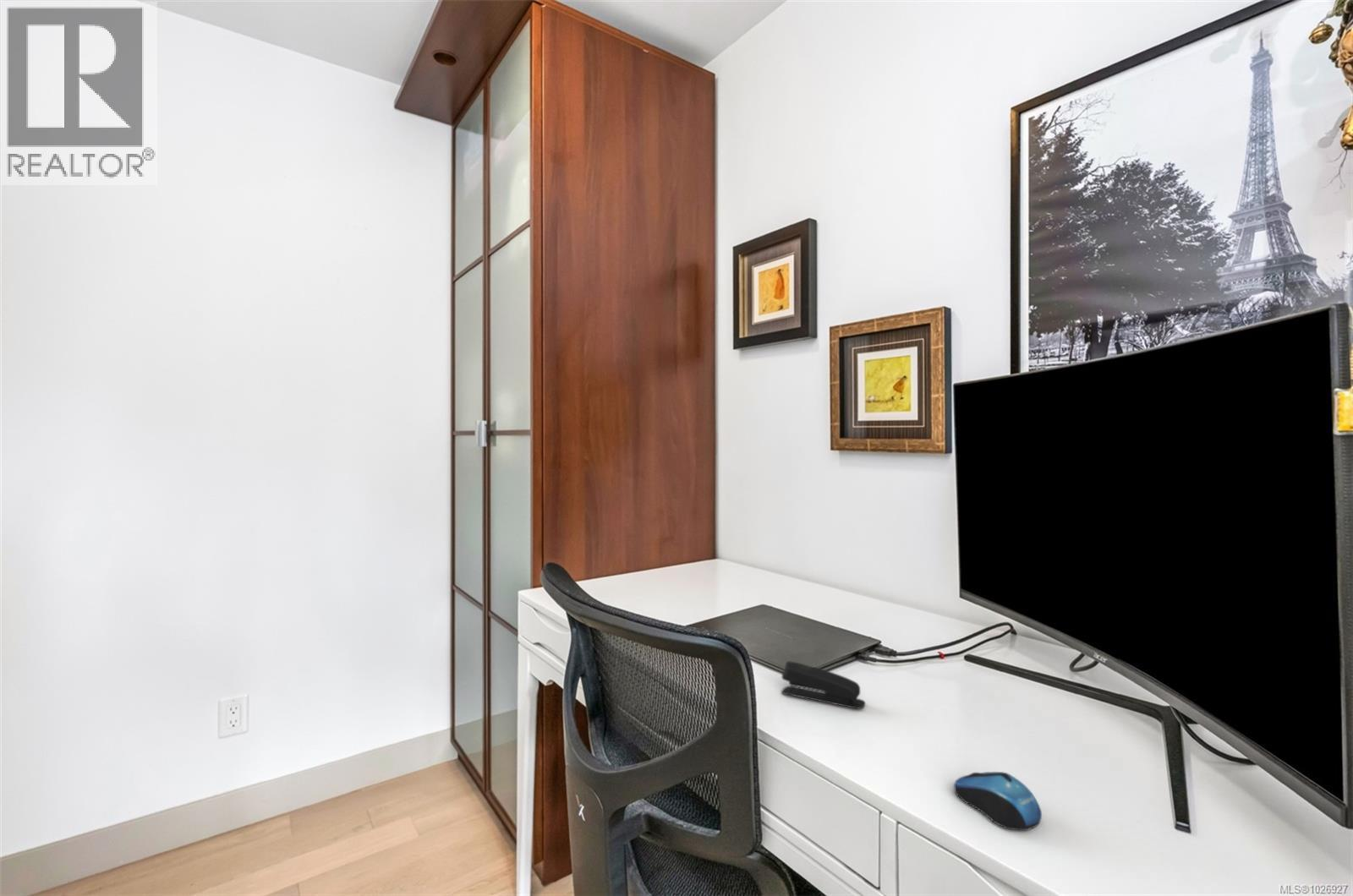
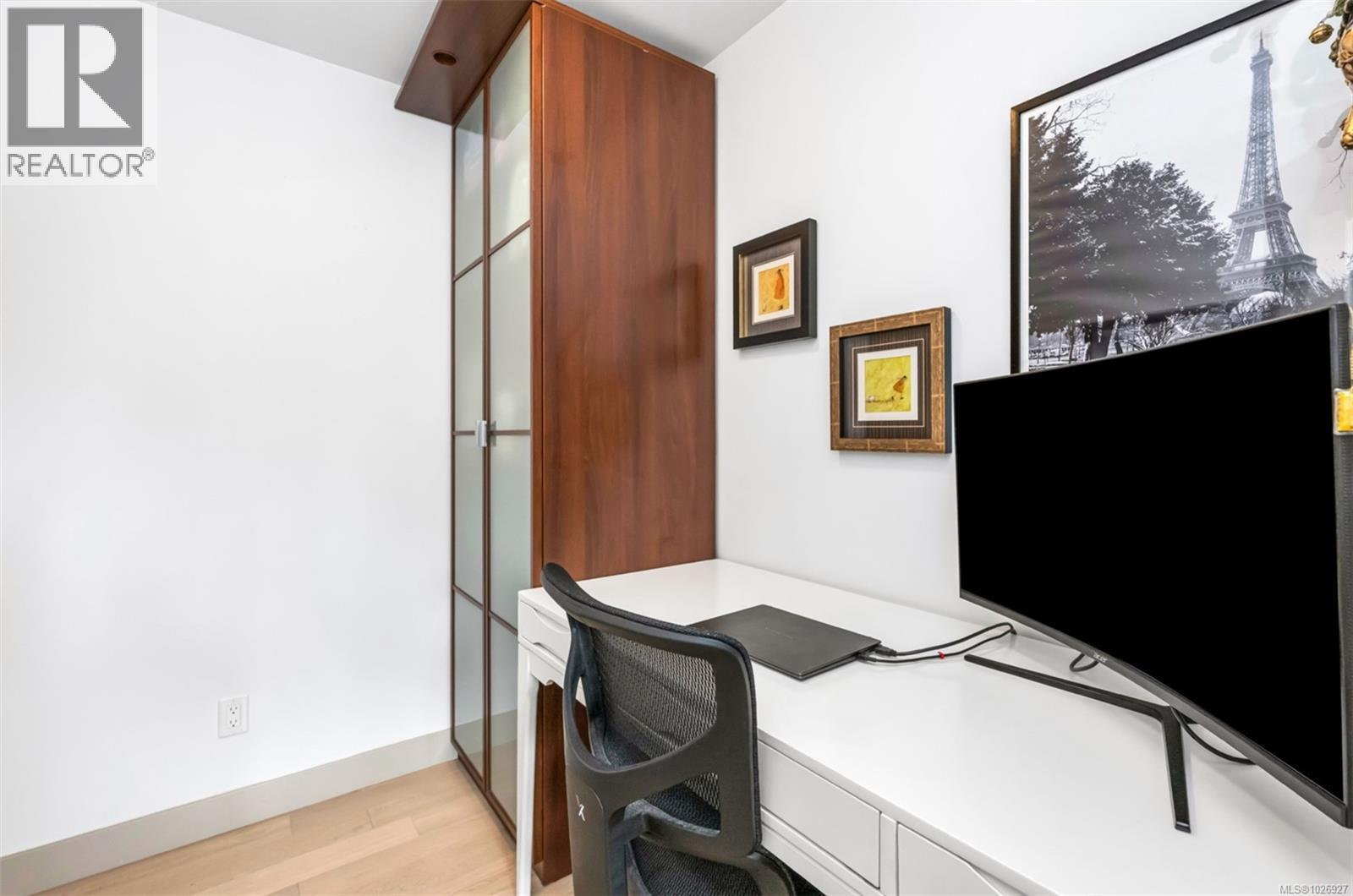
- computer mouse [953,771,1043,831]
- stapler [781,660,867,709]
